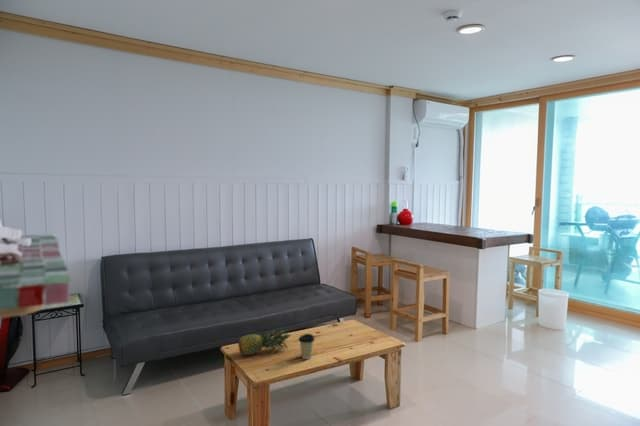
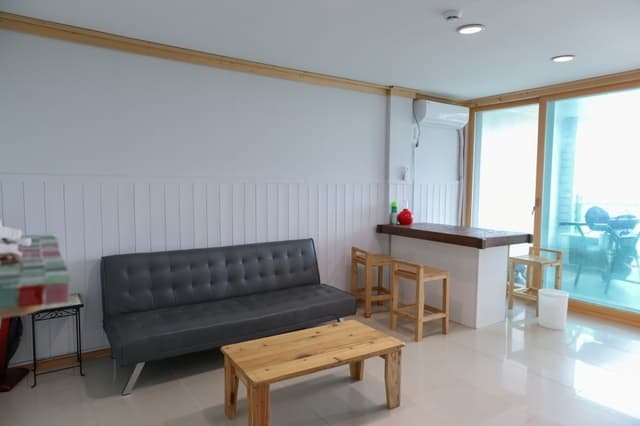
- fruit [237,327,292,356]
- coffee cup [297,333,316,360]
